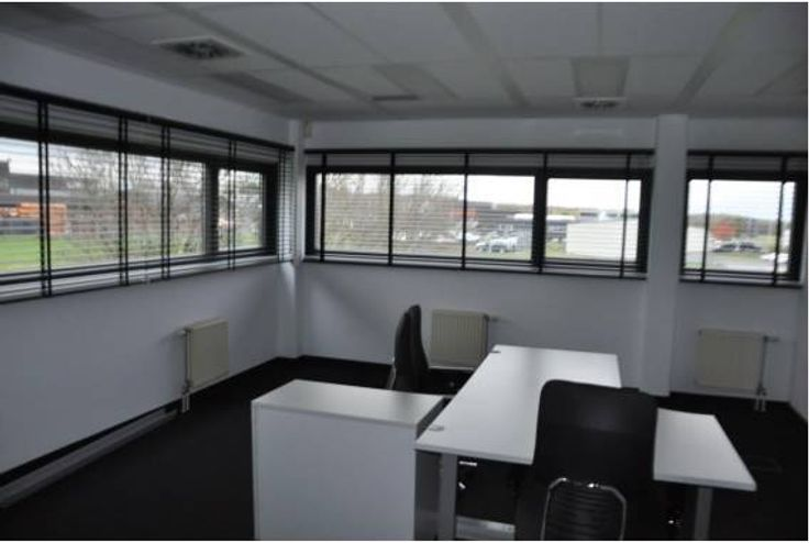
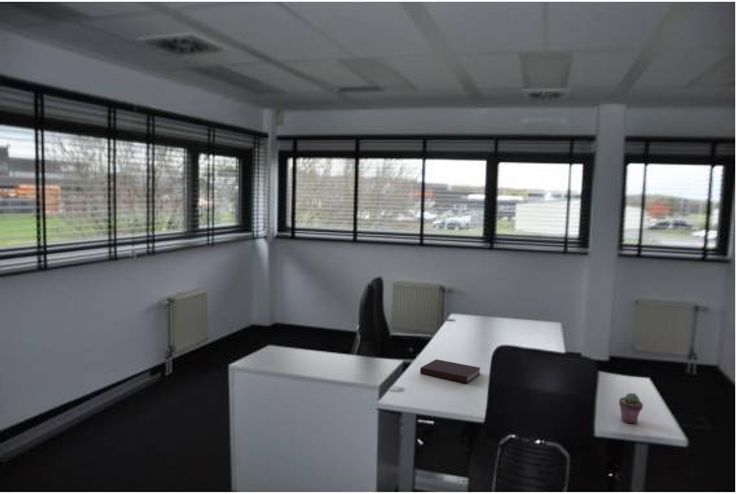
+ potted succulent [618,392,644,424]
+ notebook [419,358,481,384]
